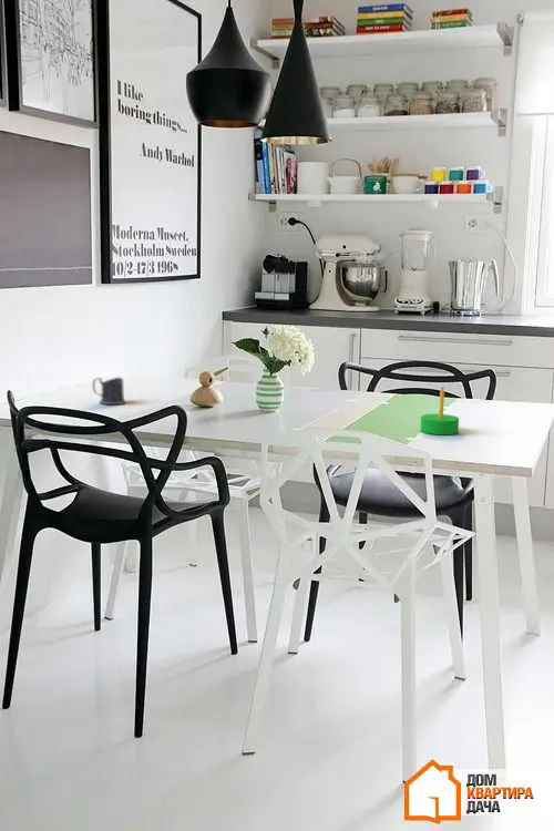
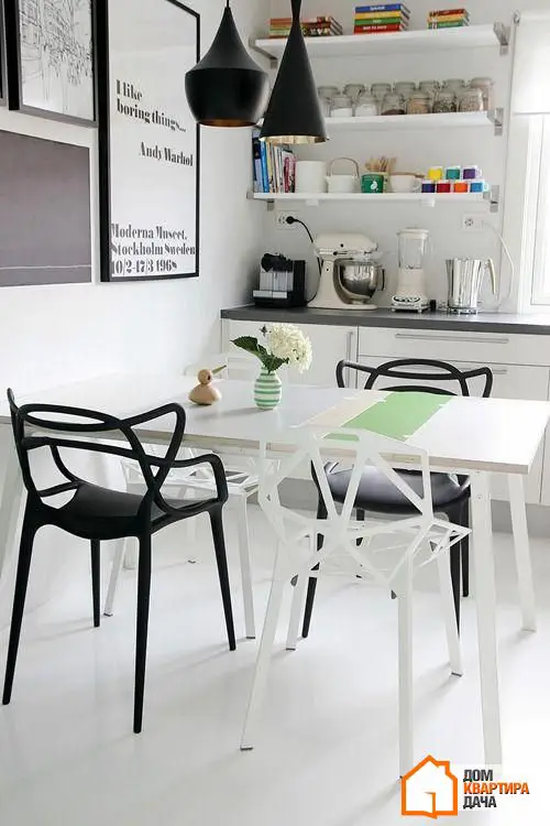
- candle [420,387,460,435]
- mug [92,377,127,406]
